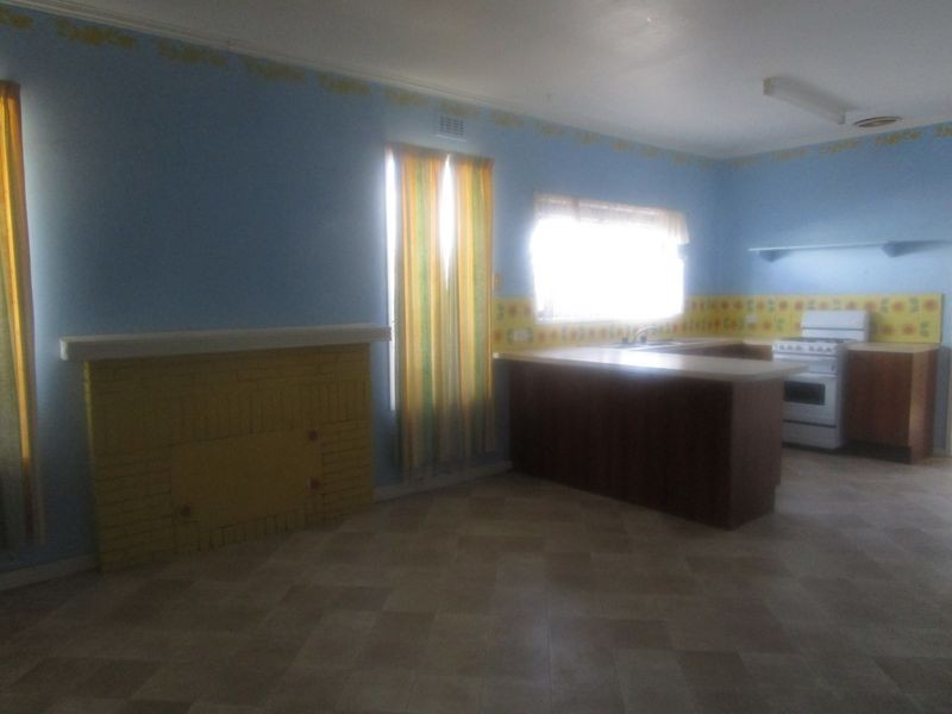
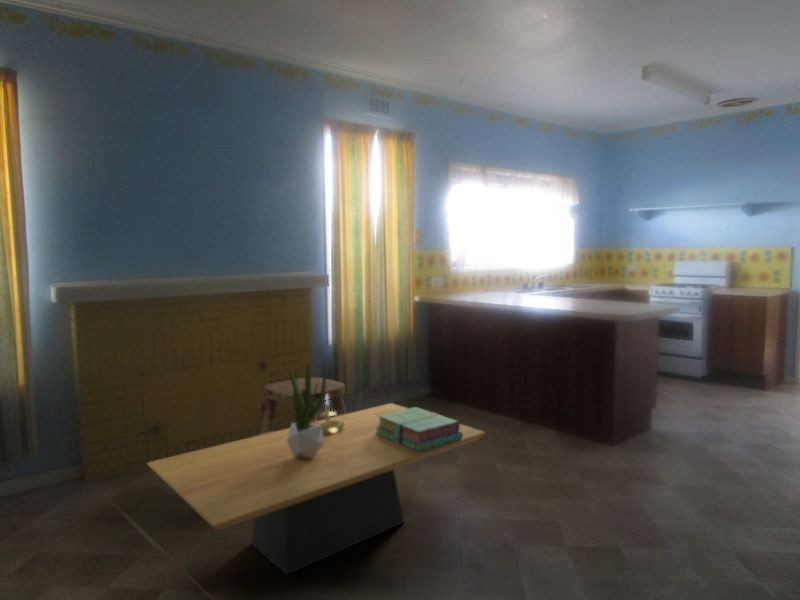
+ potted plant [281,360,327,459]
+ stool [259,376,347,435]
+ coffee table [146,402,487,576]
+ candle holder [310,395,345,434]
+ stack of books [375,406,463,452]
